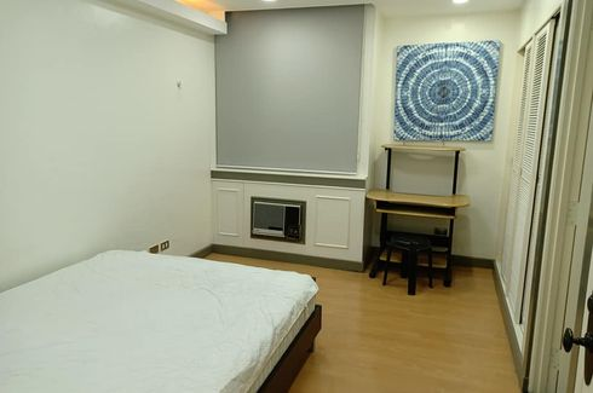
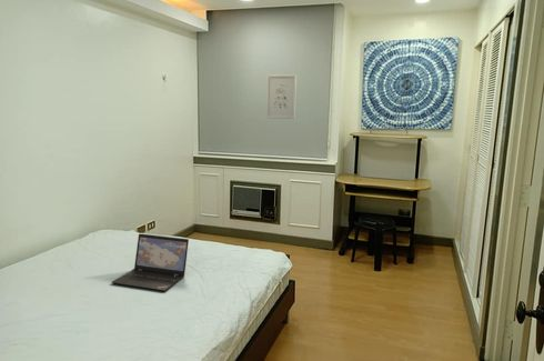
+ laptop [111,232,190,292]
+ wall art [265,73,298,120]
